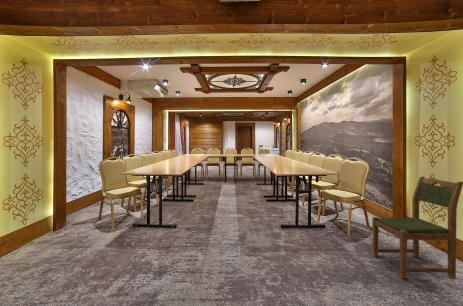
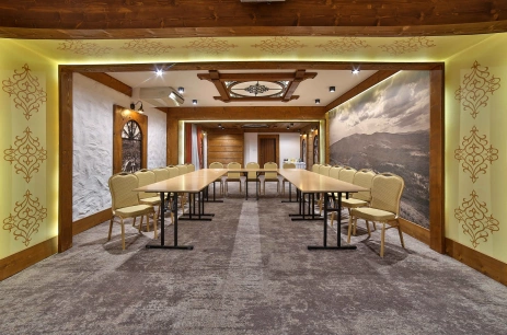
- dining chair [371,176,463,280]
